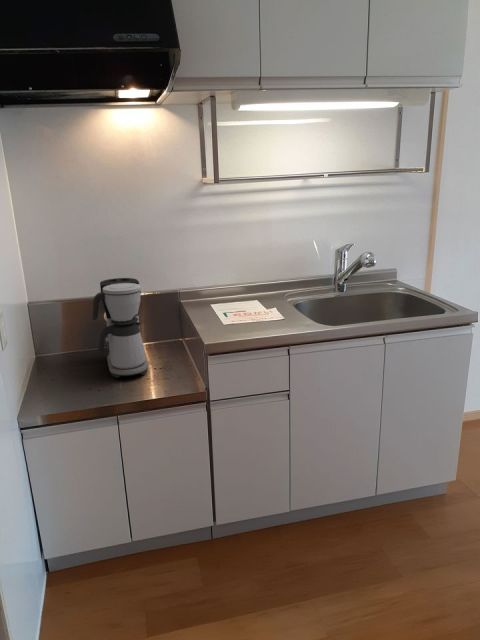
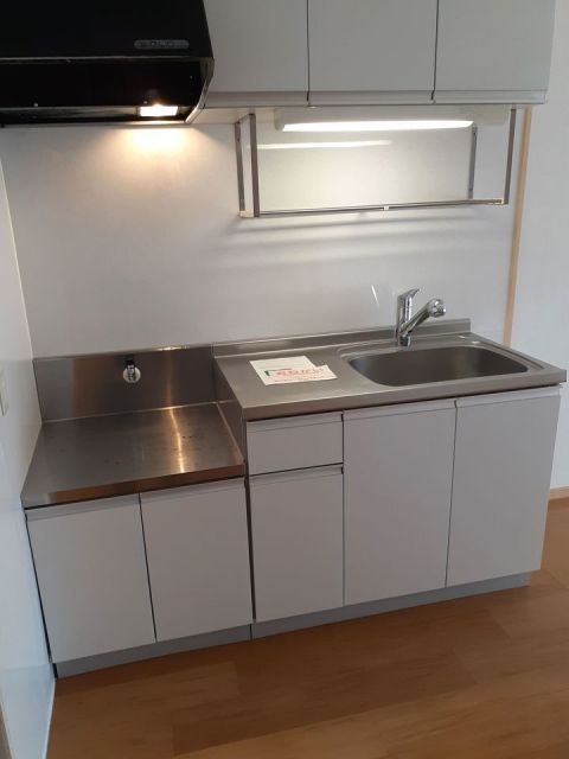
- coffee maker [92,277,149,379]
